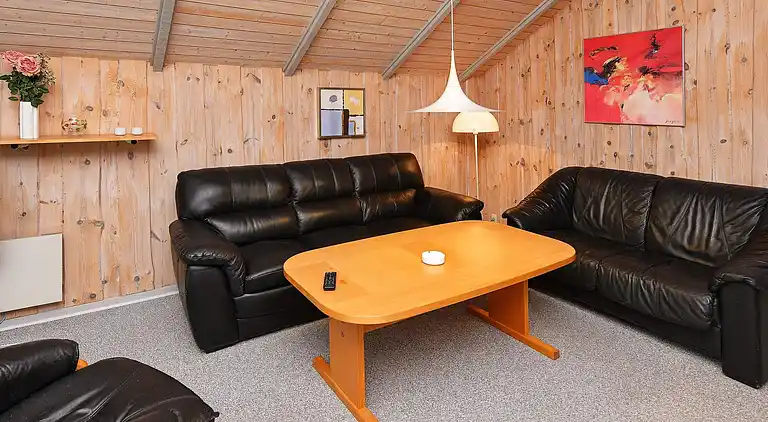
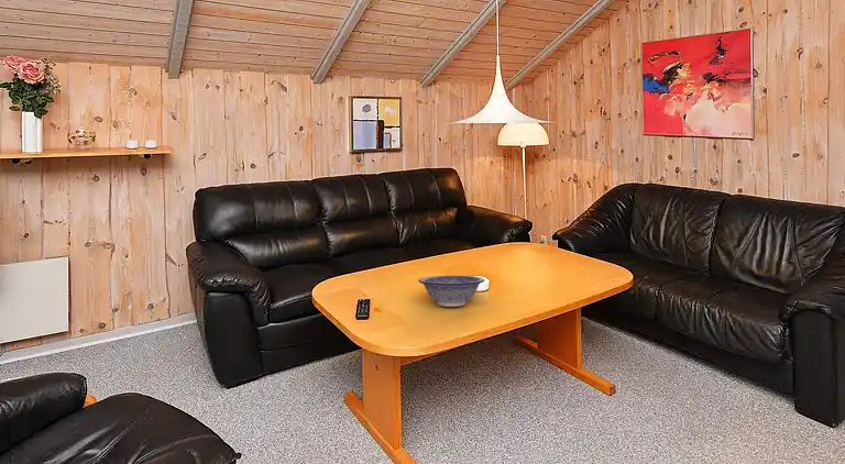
+ decorative bowl [417,274,485,308]
